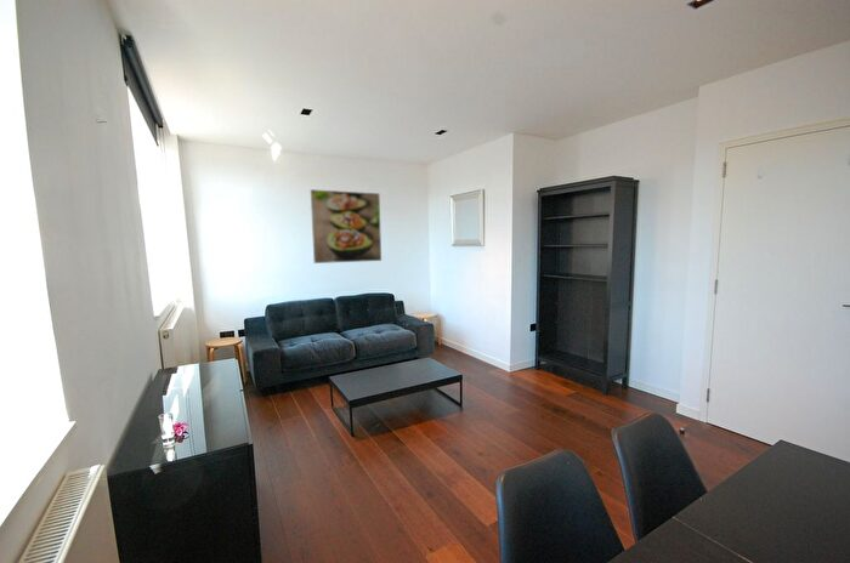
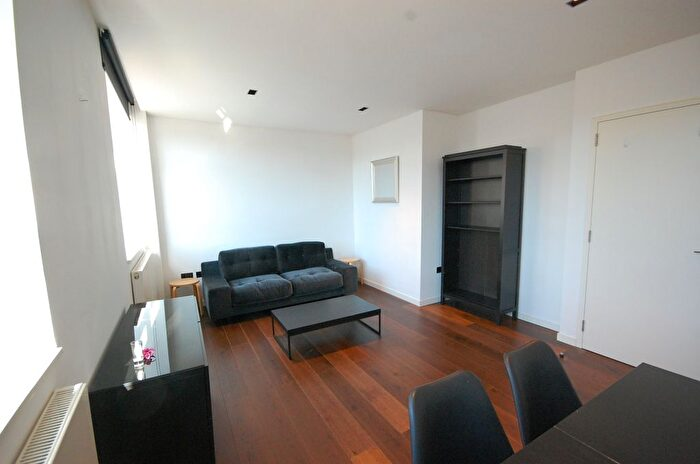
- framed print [310,188,382,265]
